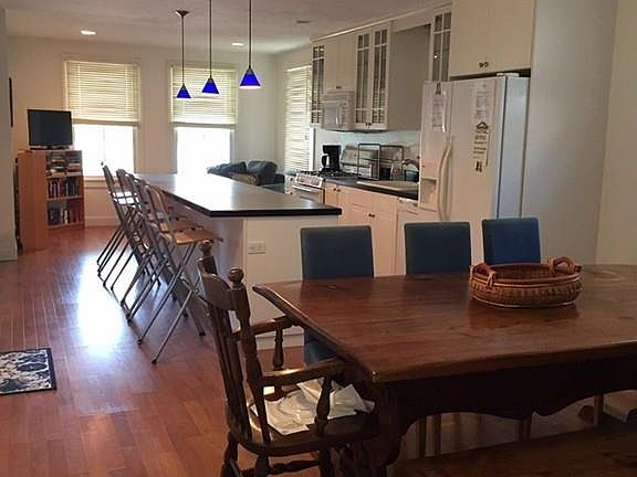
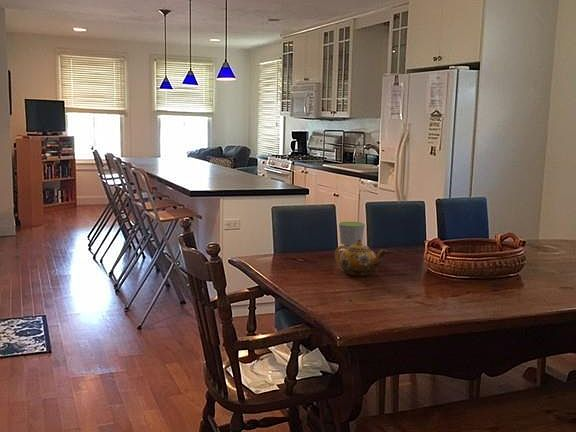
+ teapot [334,239,388,277]
+ cup [338,221,366,248]
